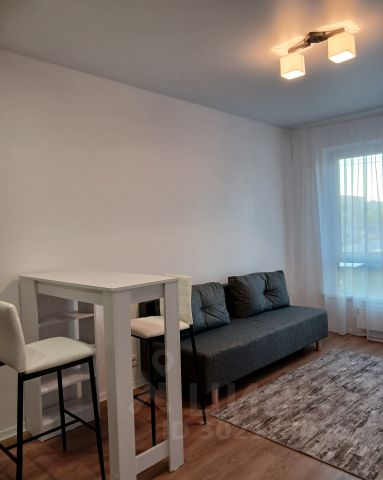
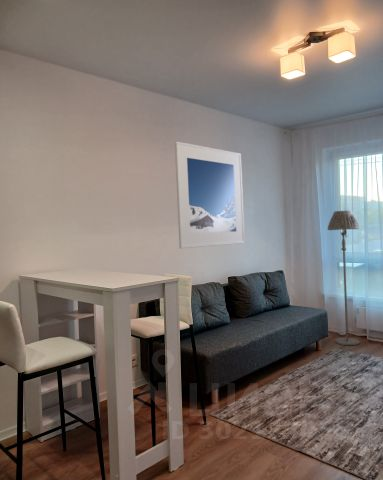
+ floor lamp [327,209,361,346]
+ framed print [174,140,246,250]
